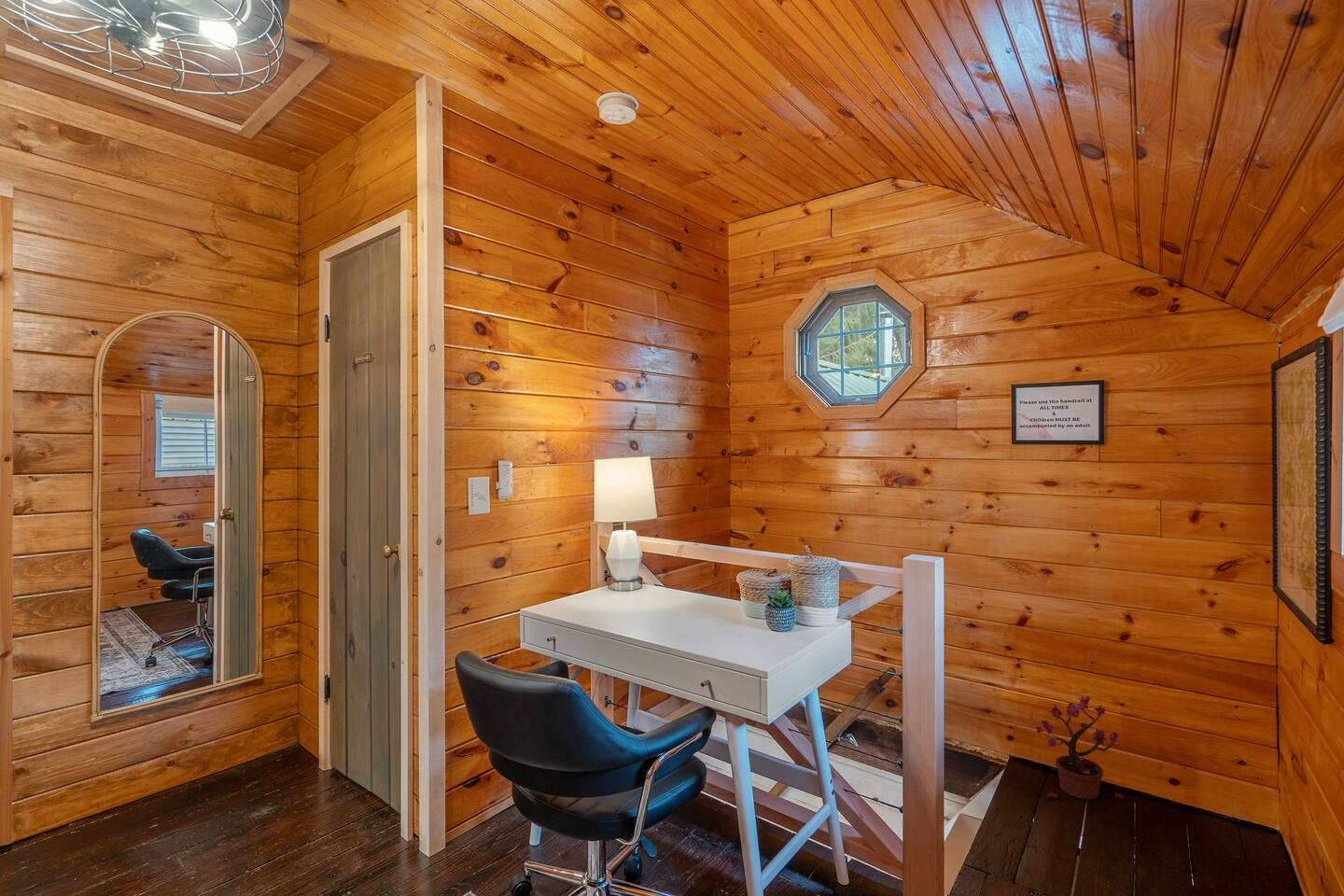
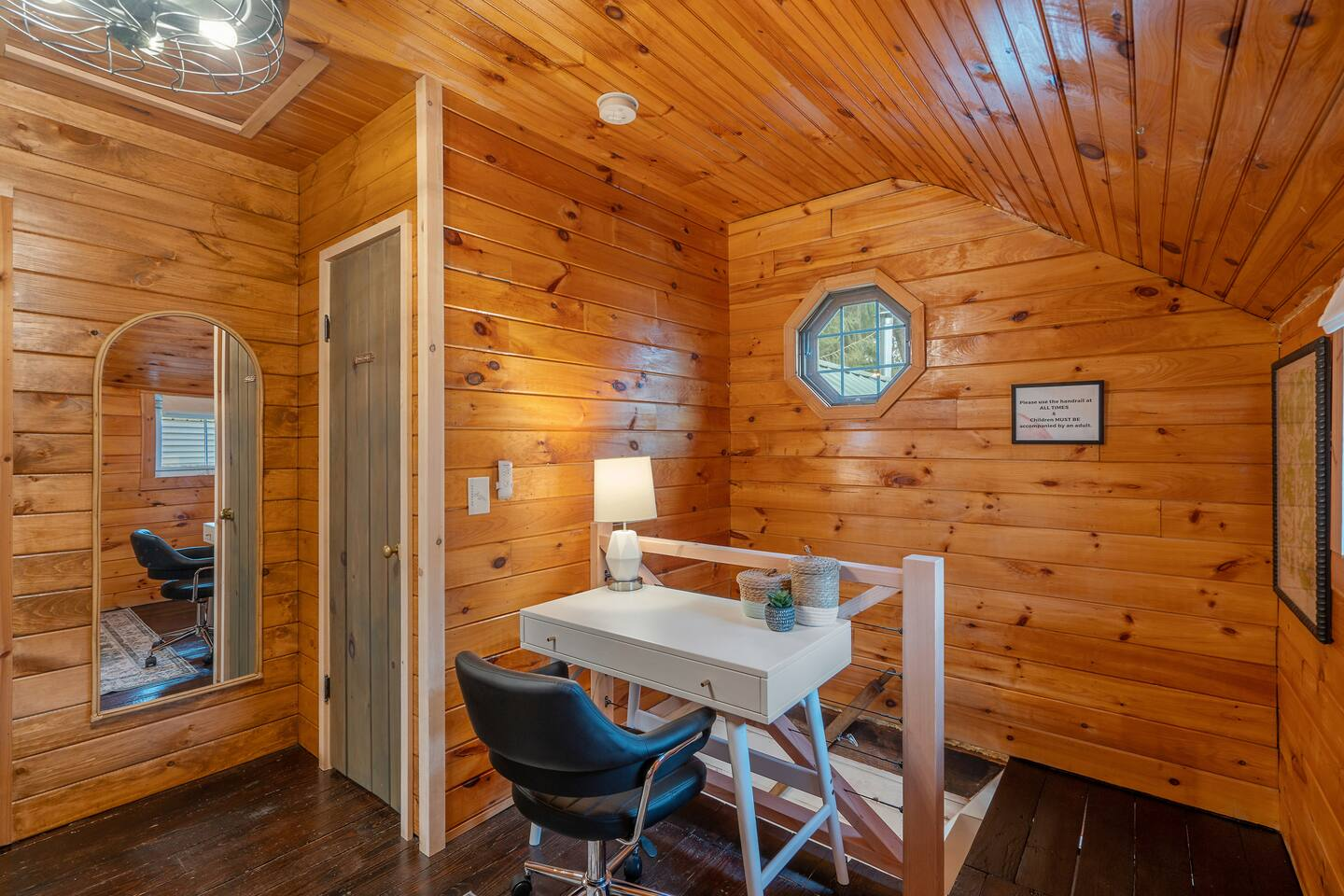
- potted plant [1036,695,1125,800]
